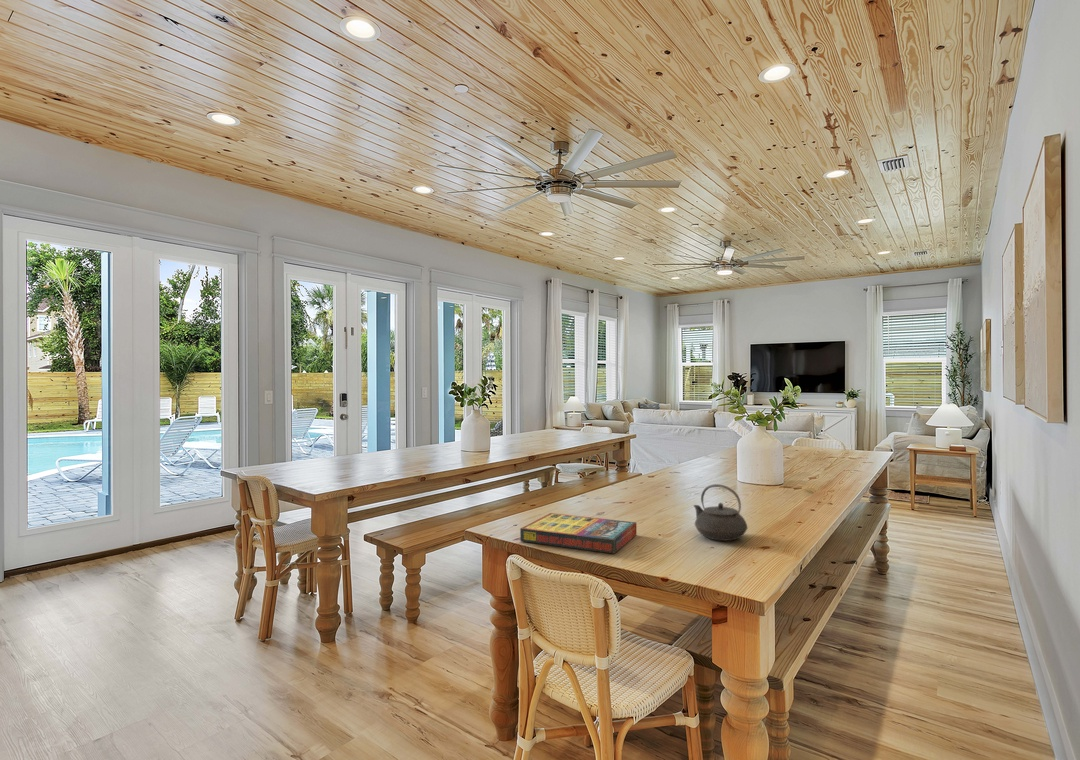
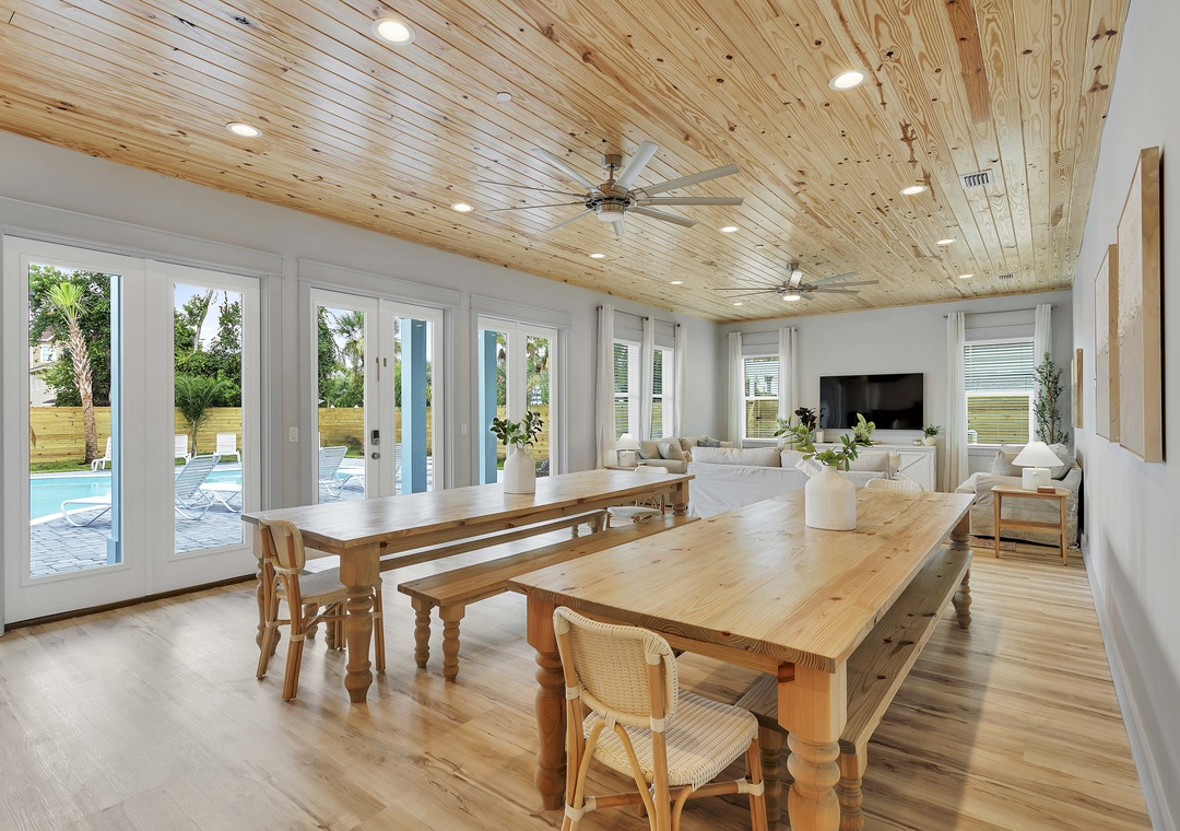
- teapot [692,483,749,542]
- game compilation box [519,512,637,554]
